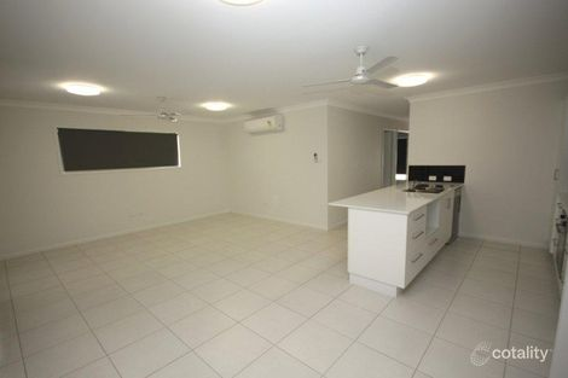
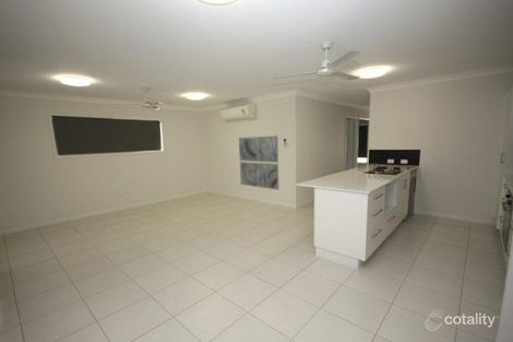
+ wall art [238,134,279,191]
